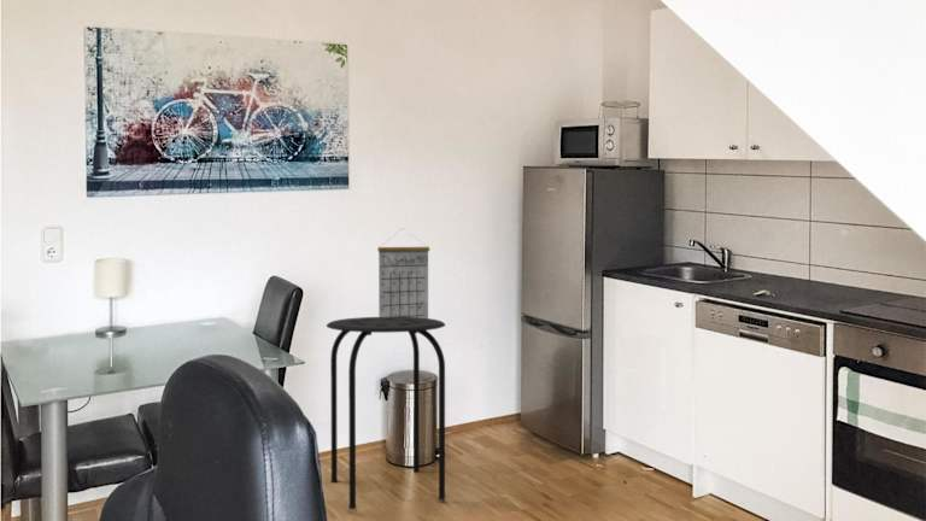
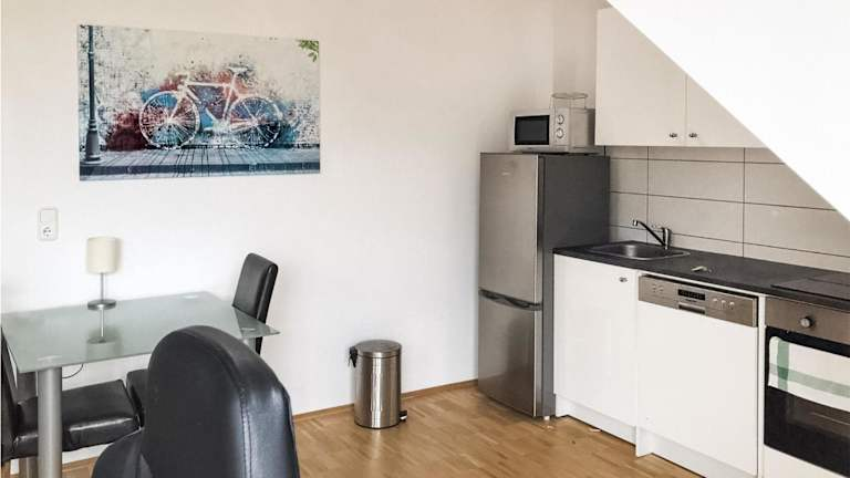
- stool [326,316,446,510]
- calendar [376,227,430,318]
